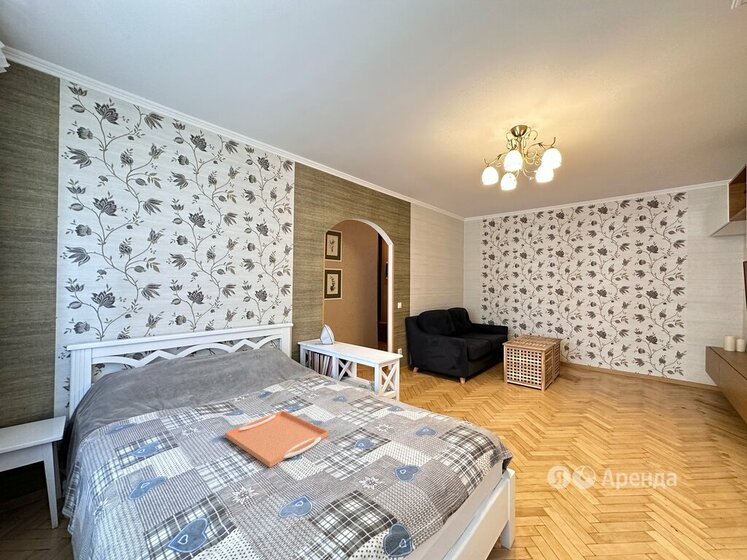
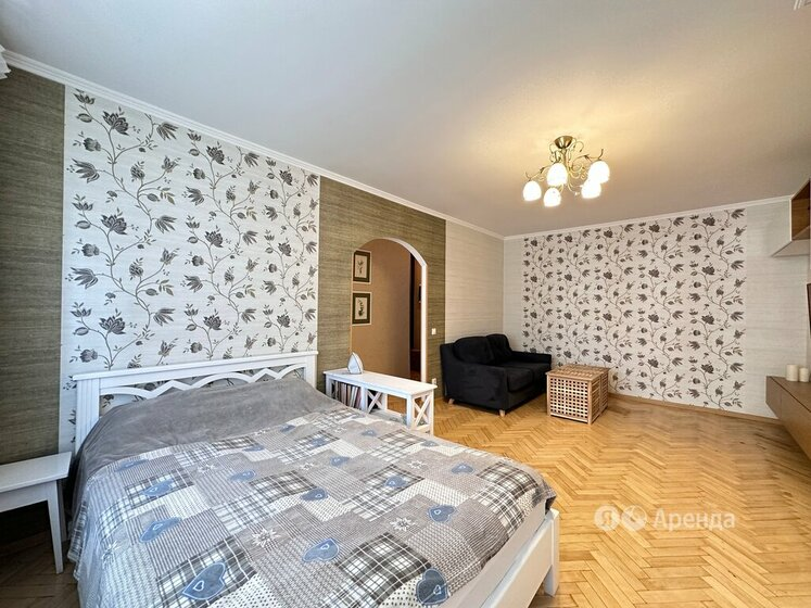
- serving tray [224,410,330,468]
